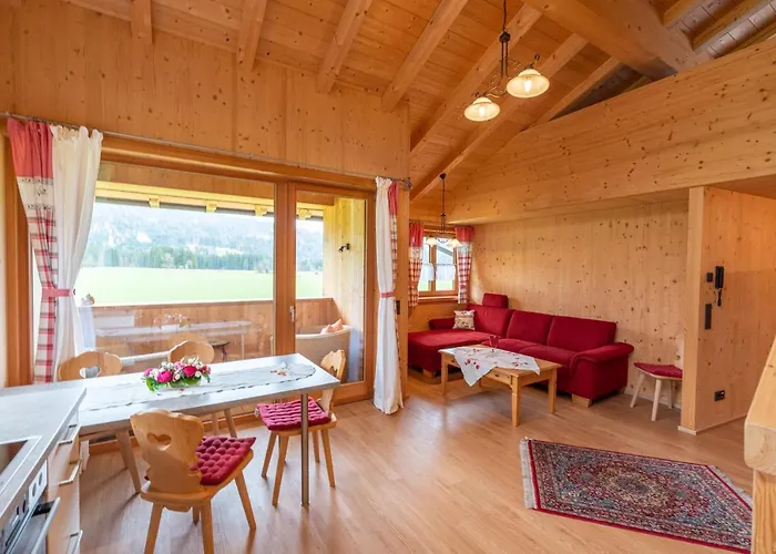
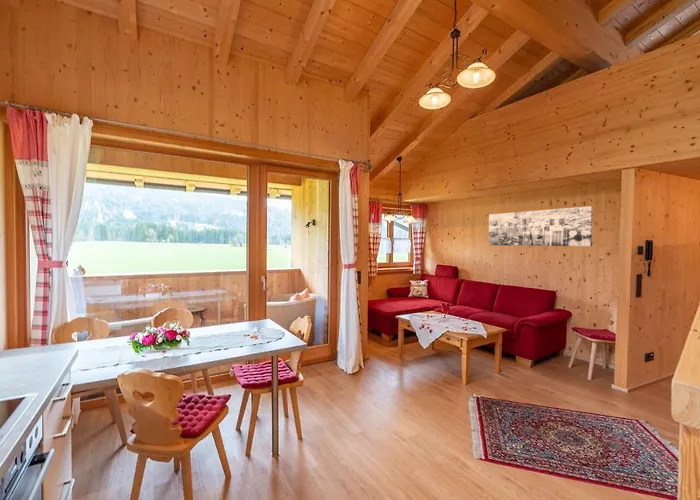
+ wall art [488,205,594,247]
